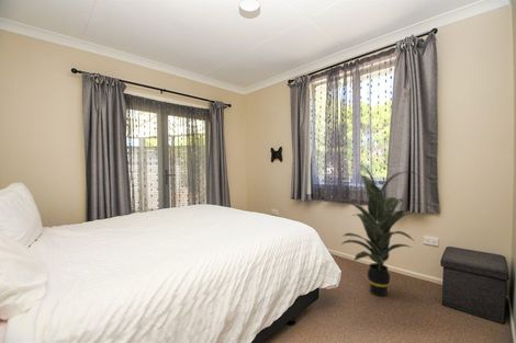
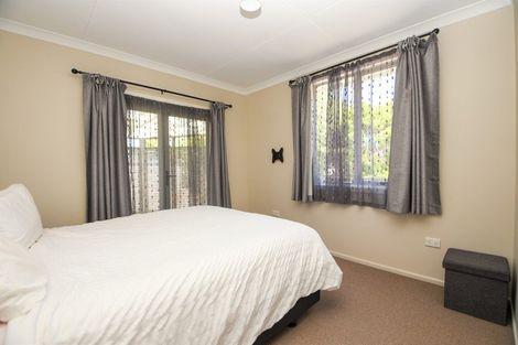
- indoor plant [328,164,418,298]
